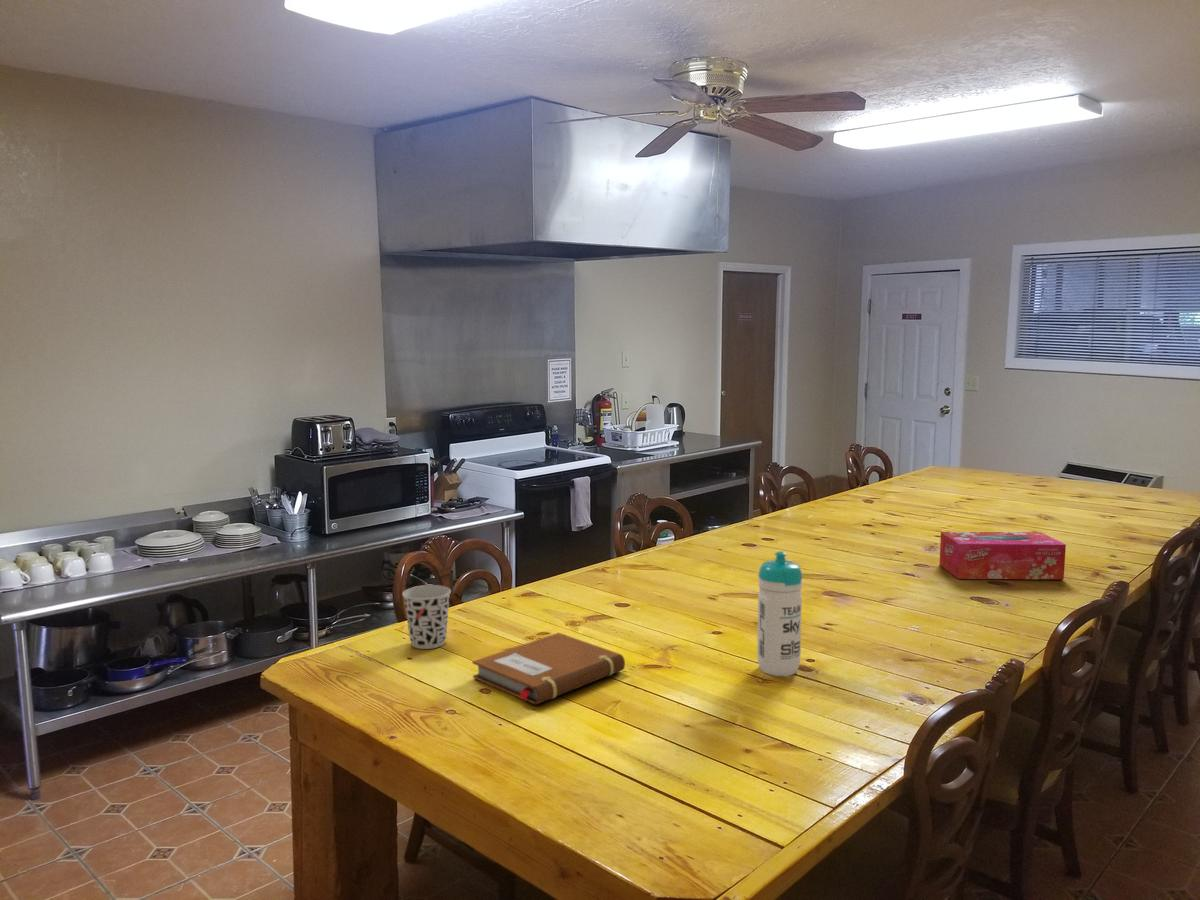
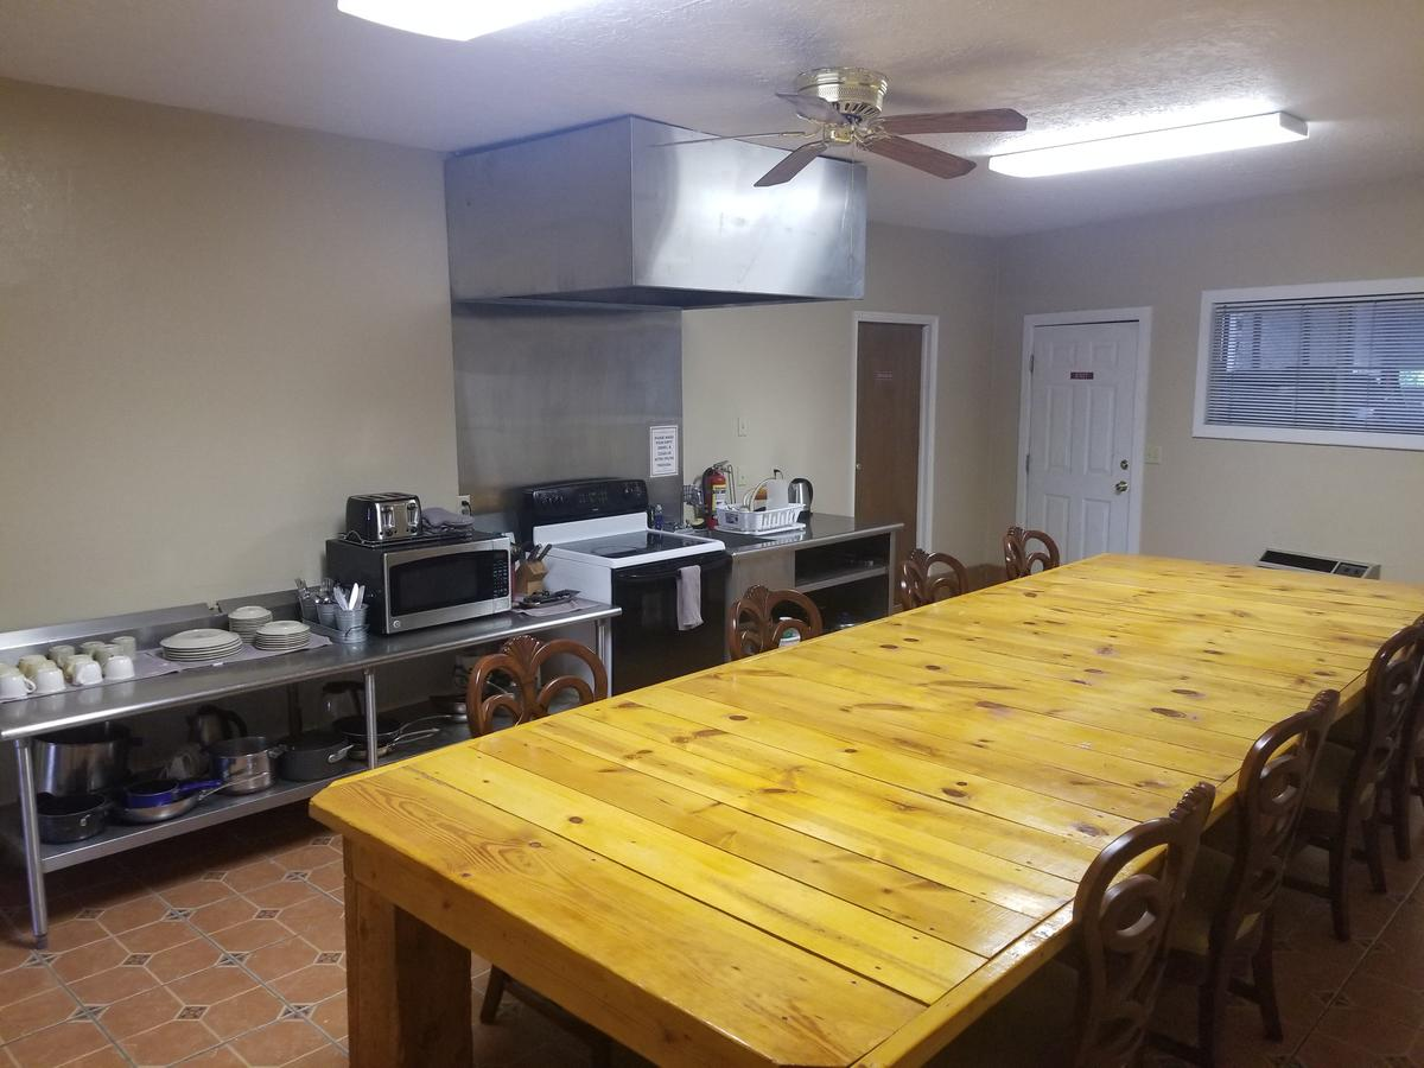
- tissue box [938,531,1067,580]
- notebook [471,632,626,705]
- cup [401,584,452,650]
- water bottle [756,551,804,677]
